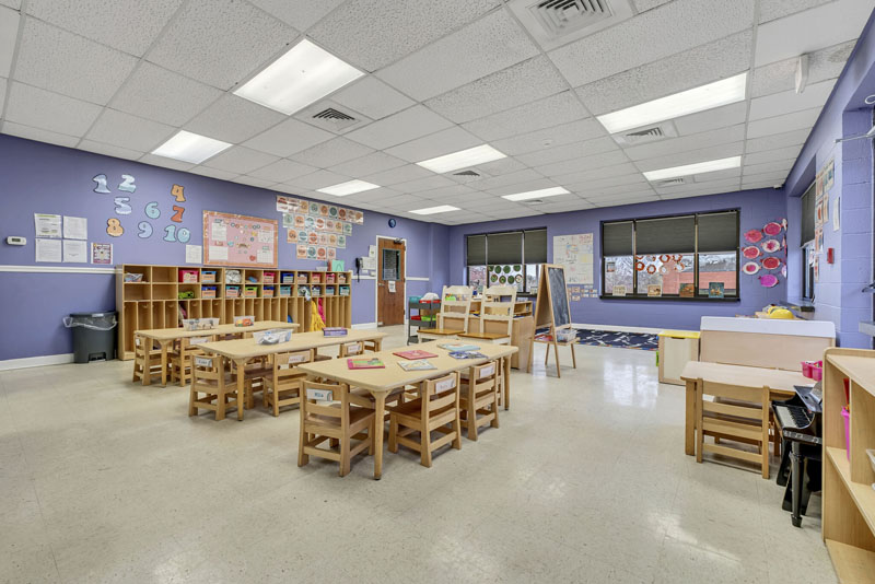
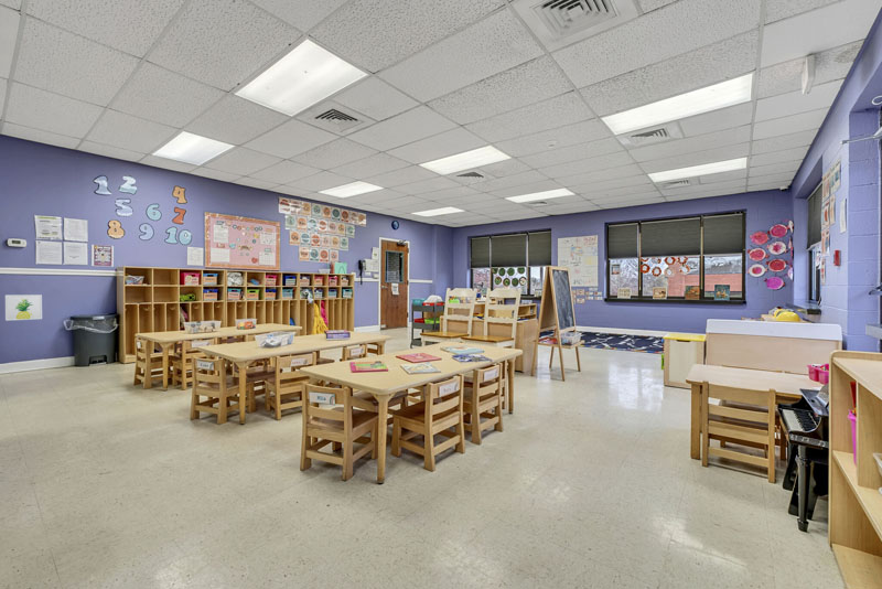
+ wall art [4,293,43,322]
